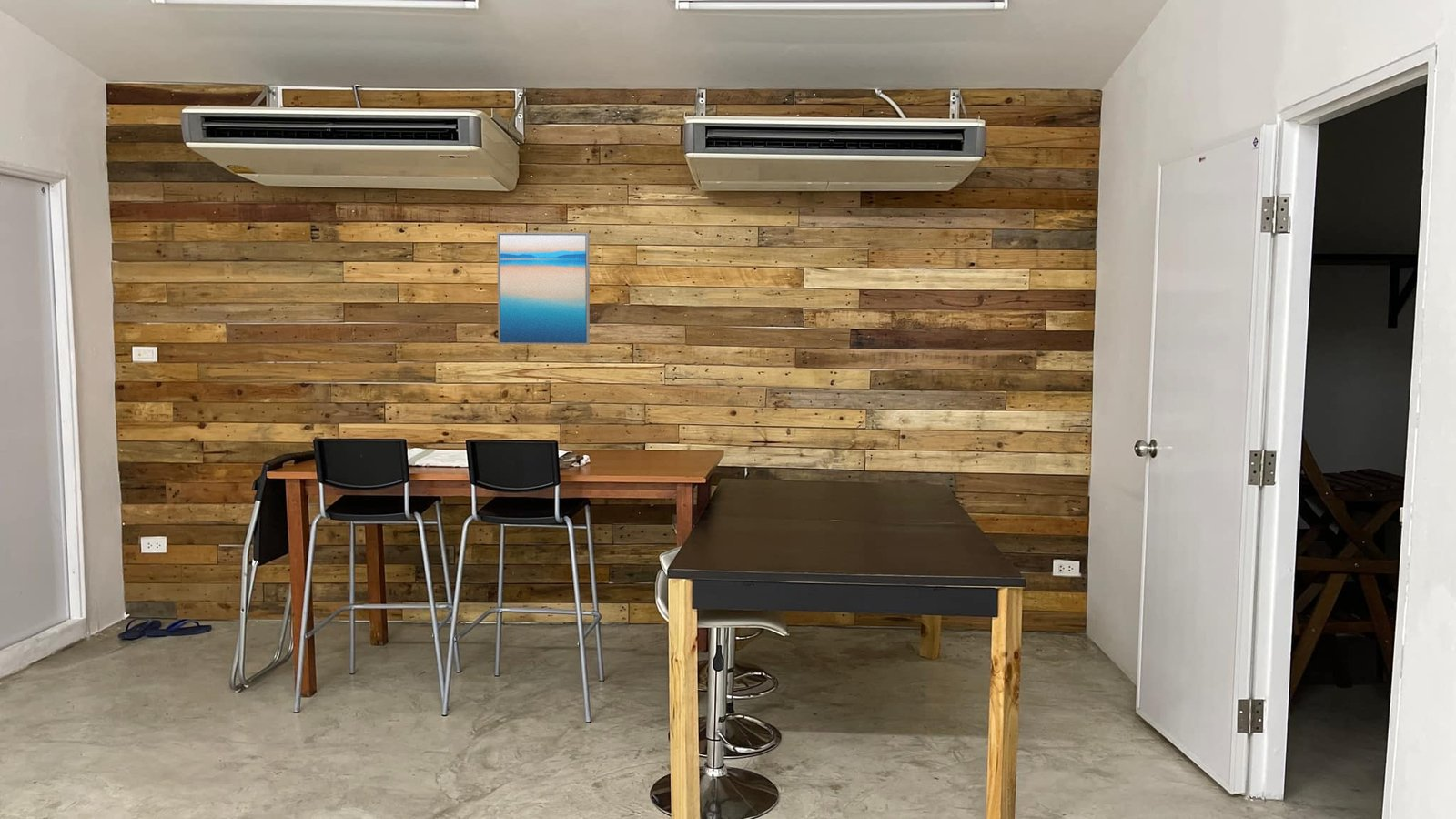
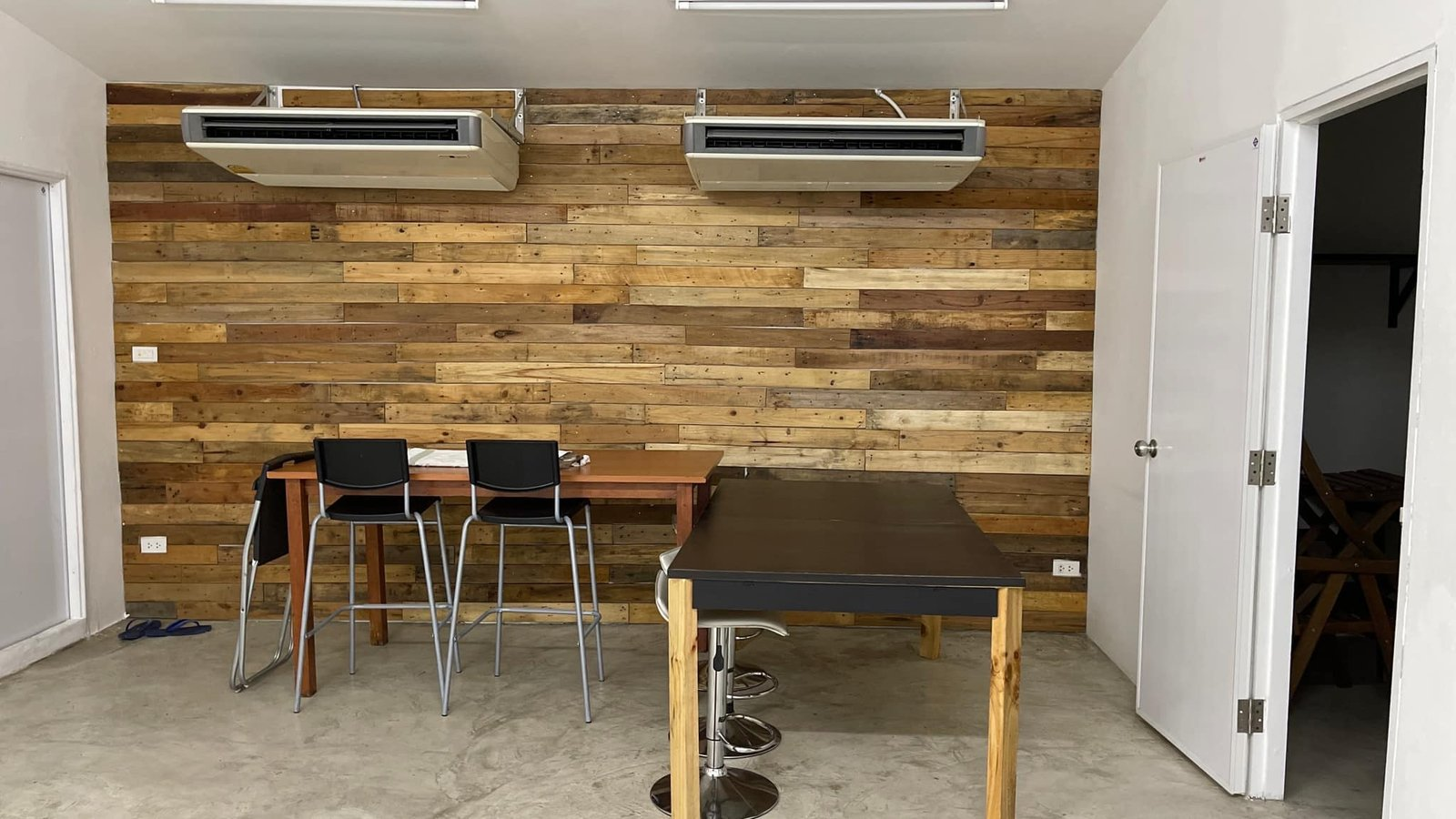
- wall art [496,231,591,346]
